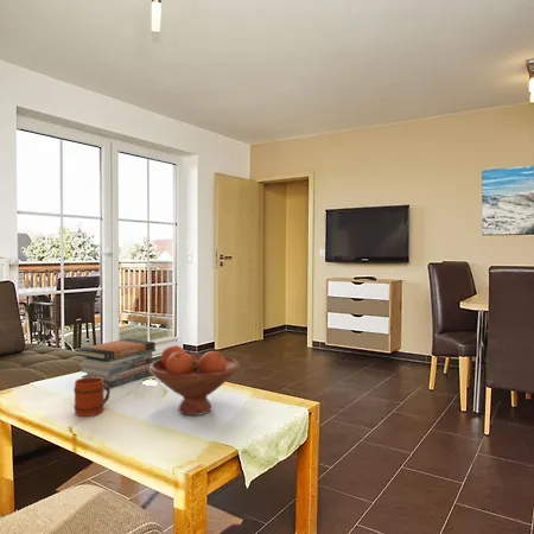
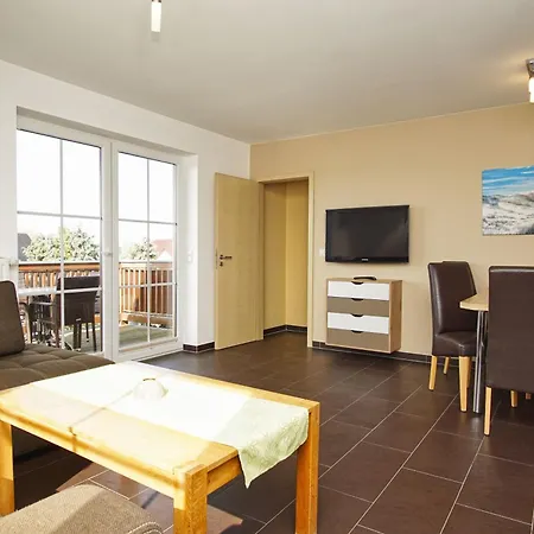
- mug [72,377,112,418]
- fruit bowl [150,344,241,417]
- book stack [76,338,157,389]
